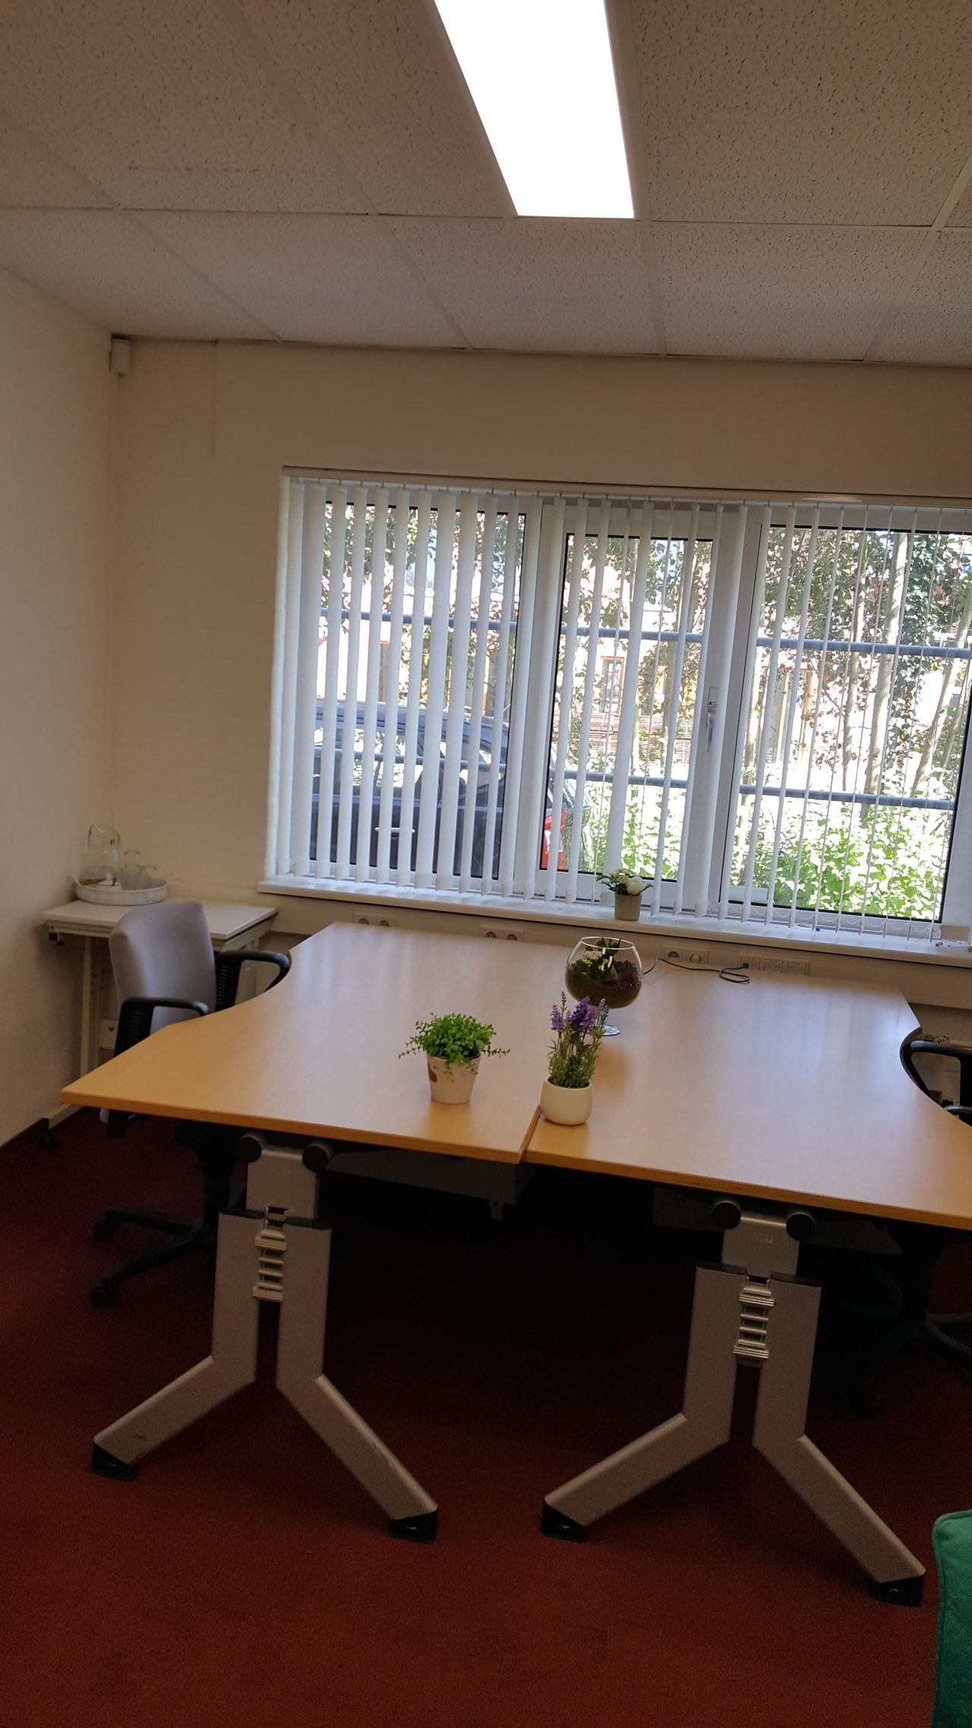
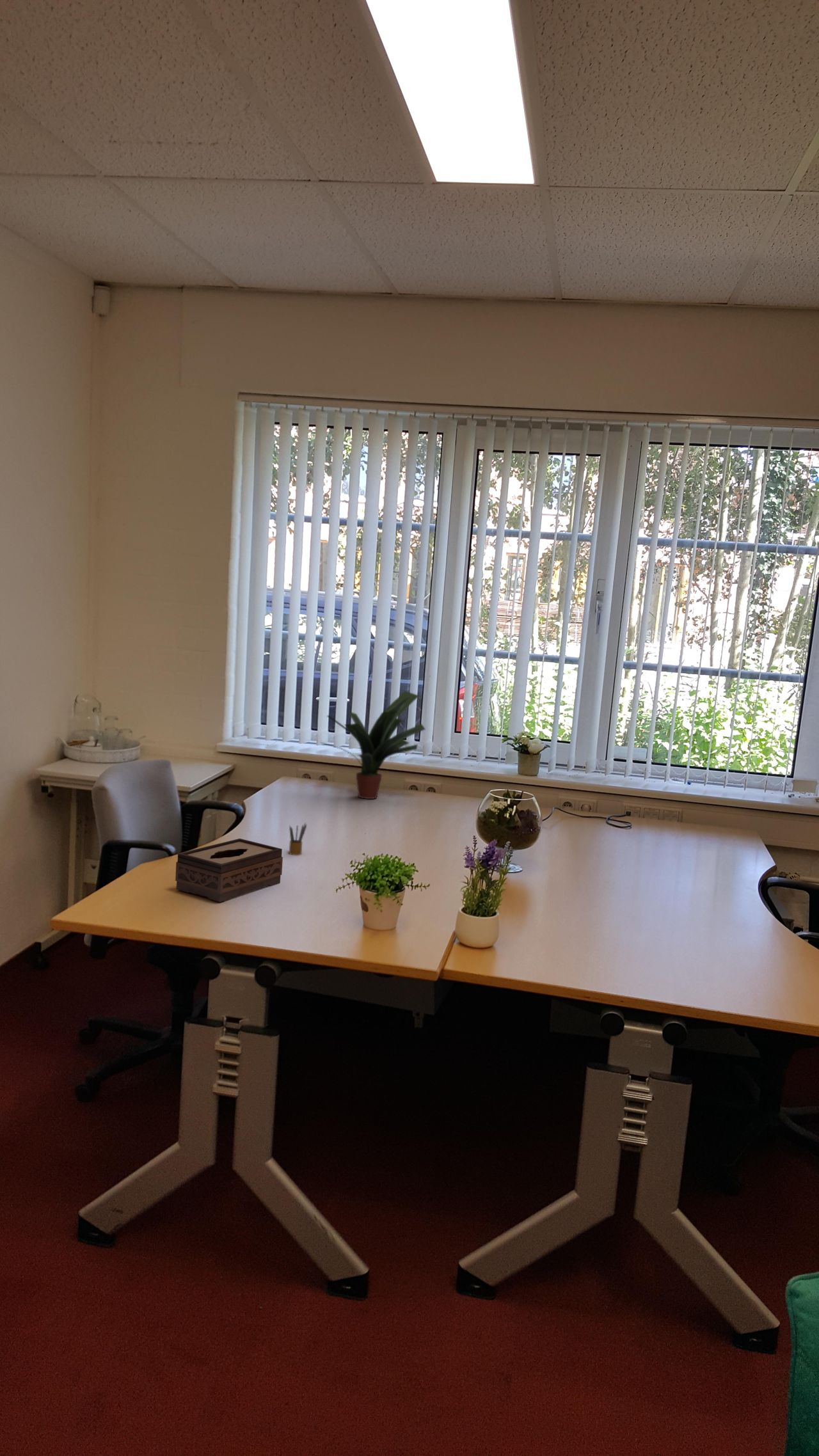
+ pencil box [289,821,307,856]
+ tissue box [175,838,283,903]
+ potted plant [320,690,426,800]
